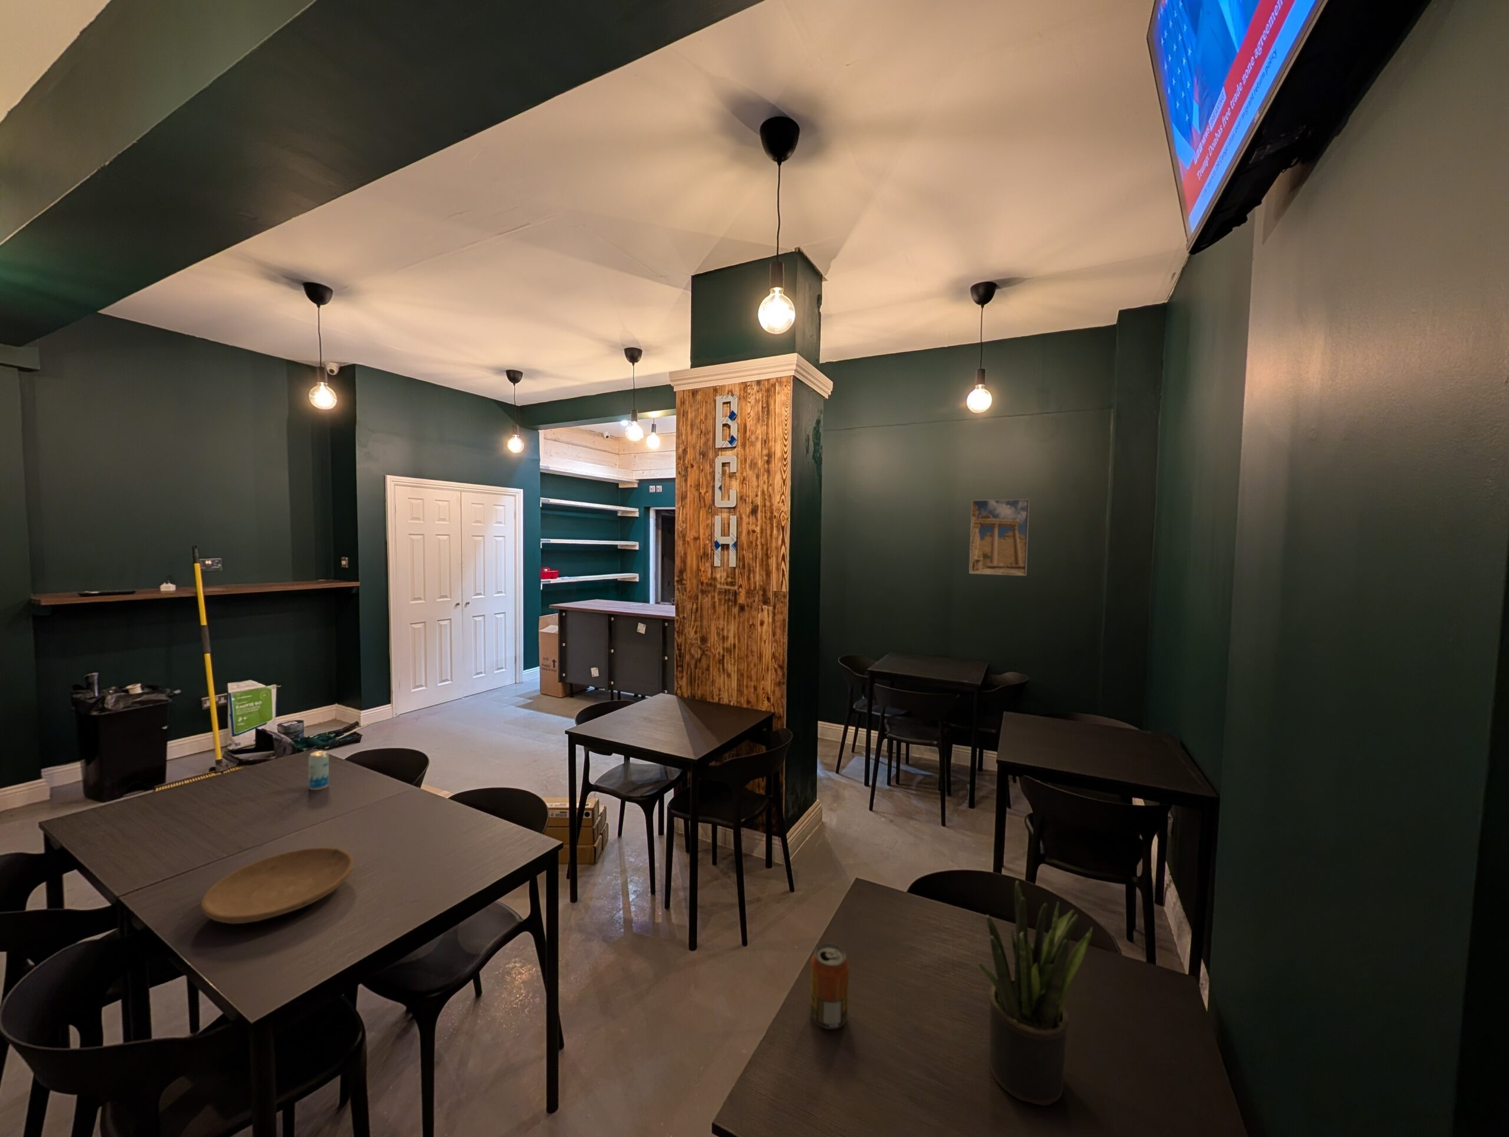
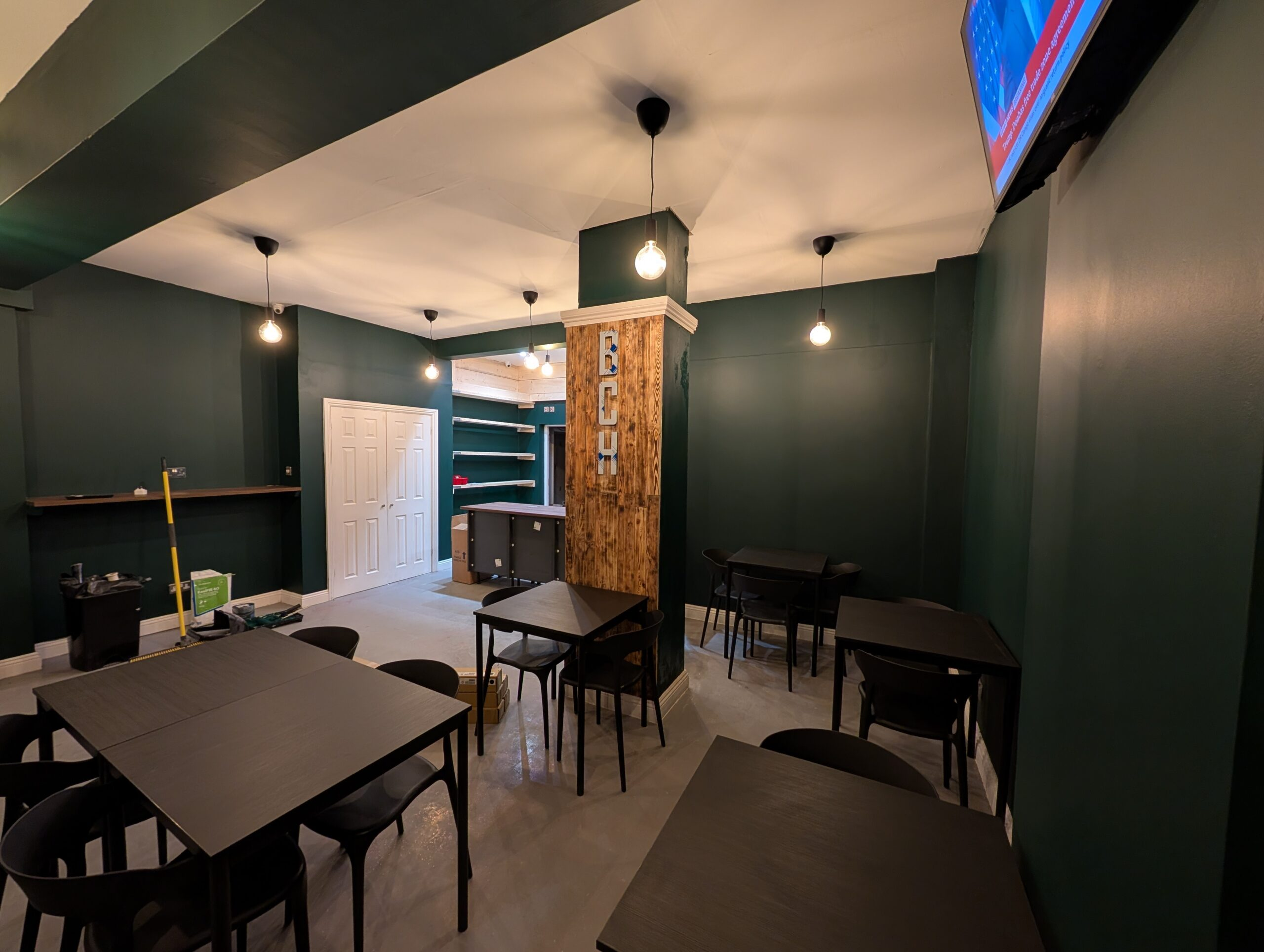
- beverage can [808,942,850,1030]
- plate [201,847,355,924]
- potted plant [978,880,1092,1106]
- beverage can [308,750,329,791]
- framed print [968,498,1030,576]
